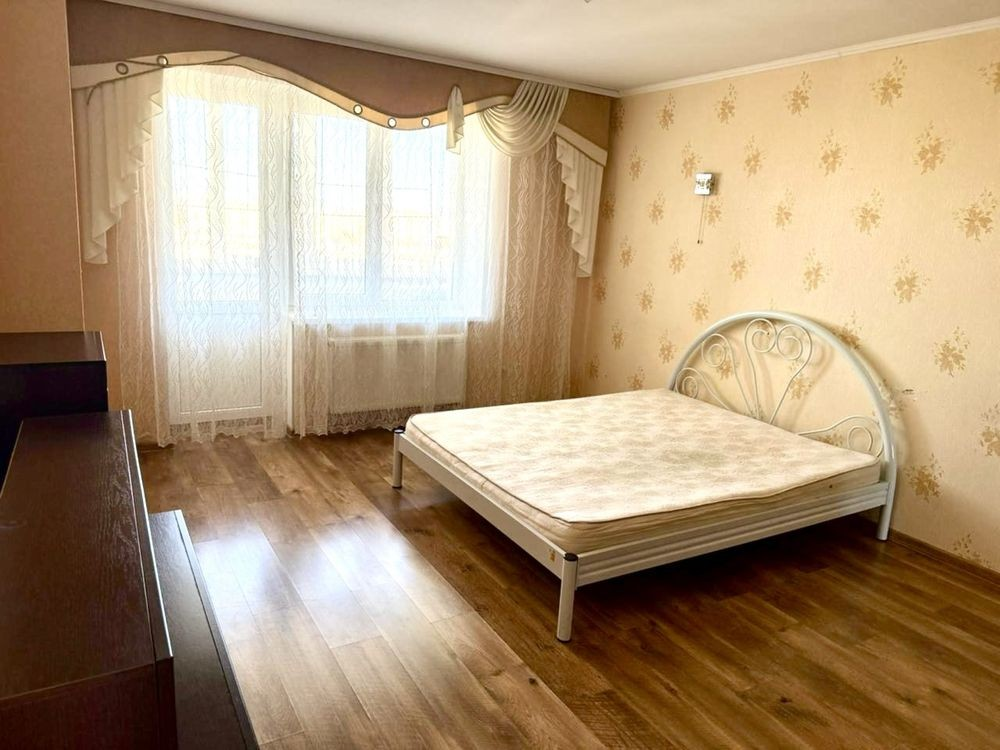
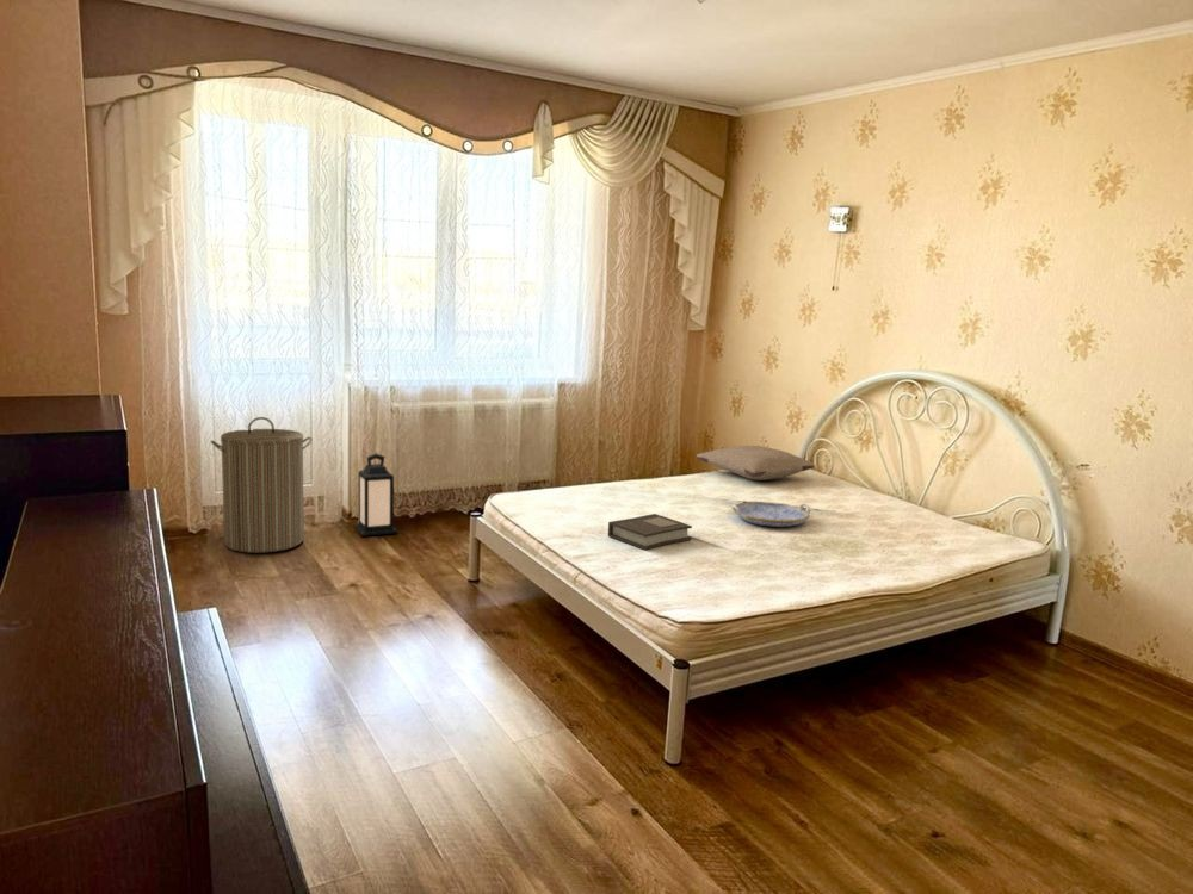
+ laundry hamper [210,416,314,554]
+ serving tray [730,501,811,528]
+ lantern [353,453,400,538]
+ book [607,513,693,551]
+ pillow [696,445,815,482]
